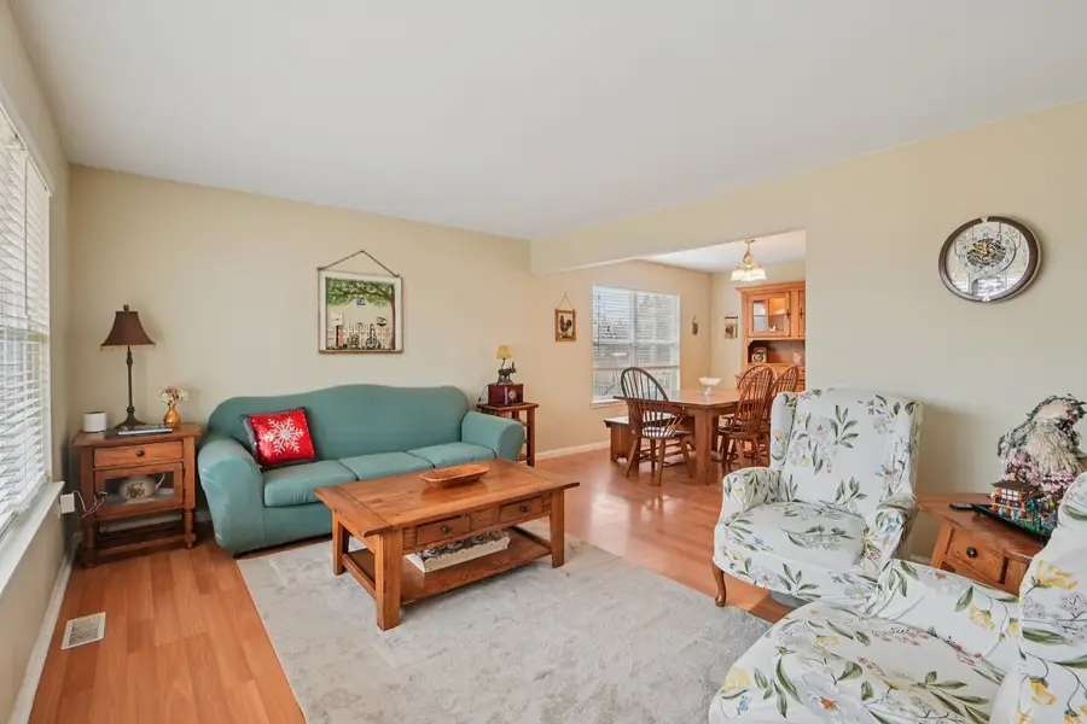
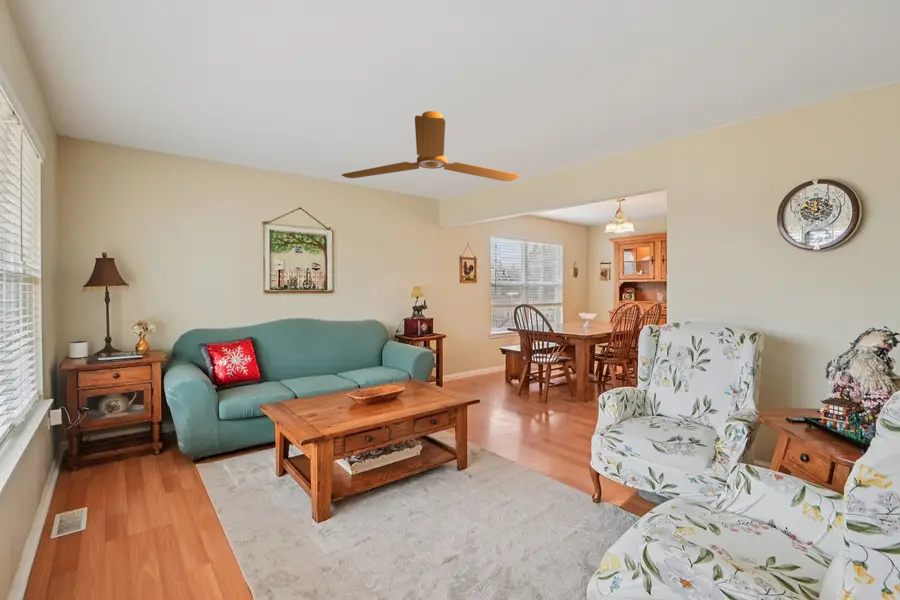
+ ceiling fan [341,110,521,183]
